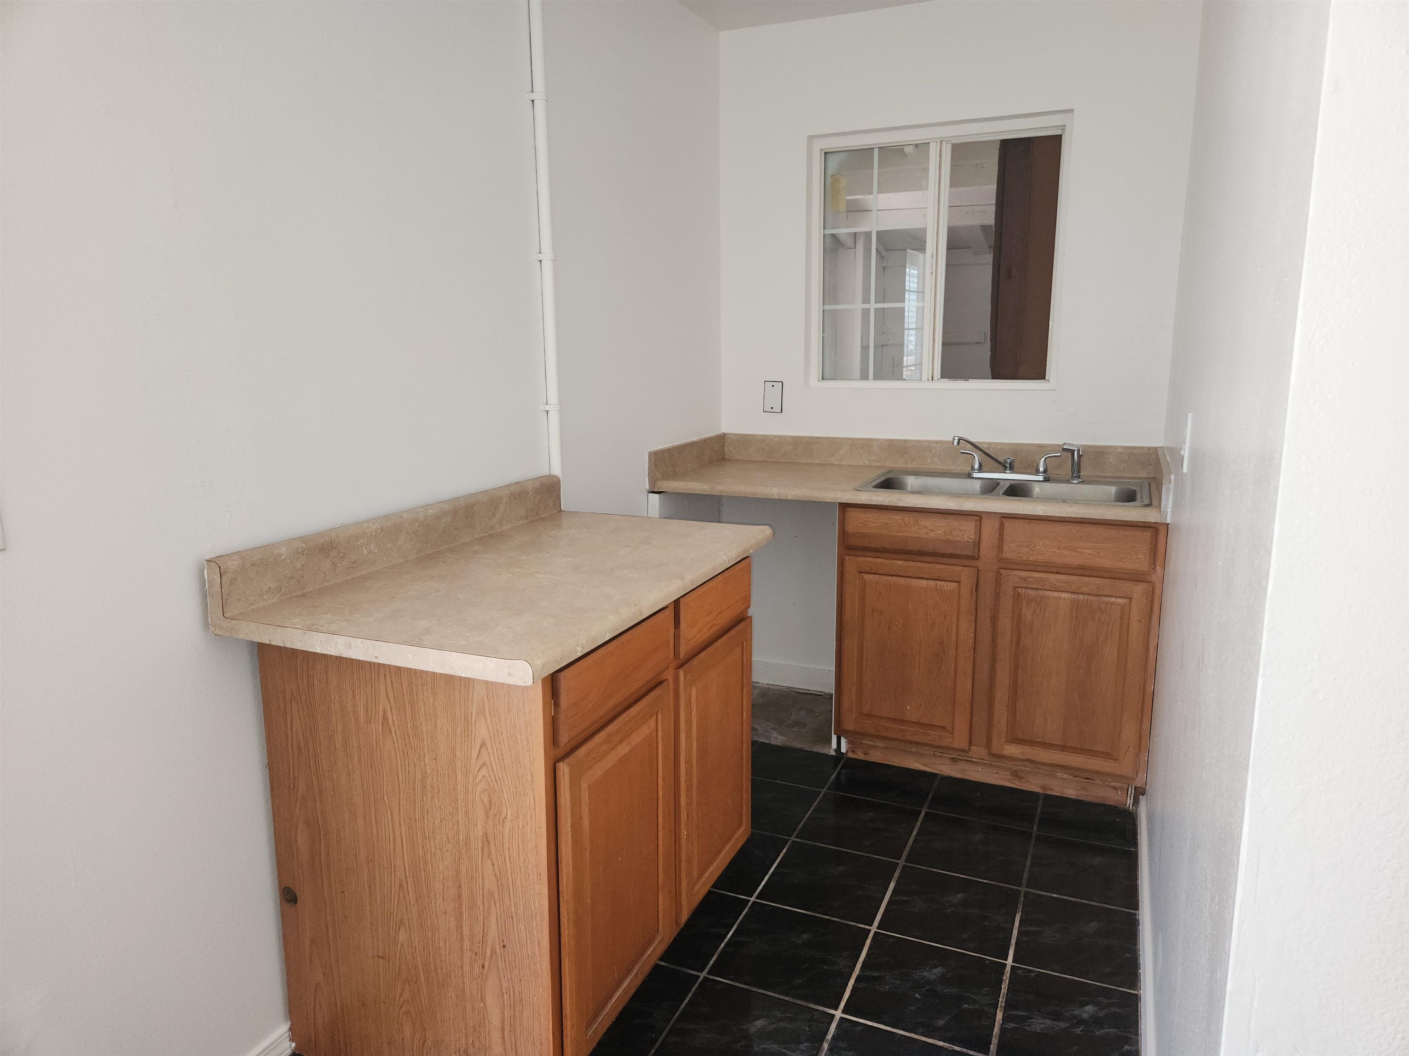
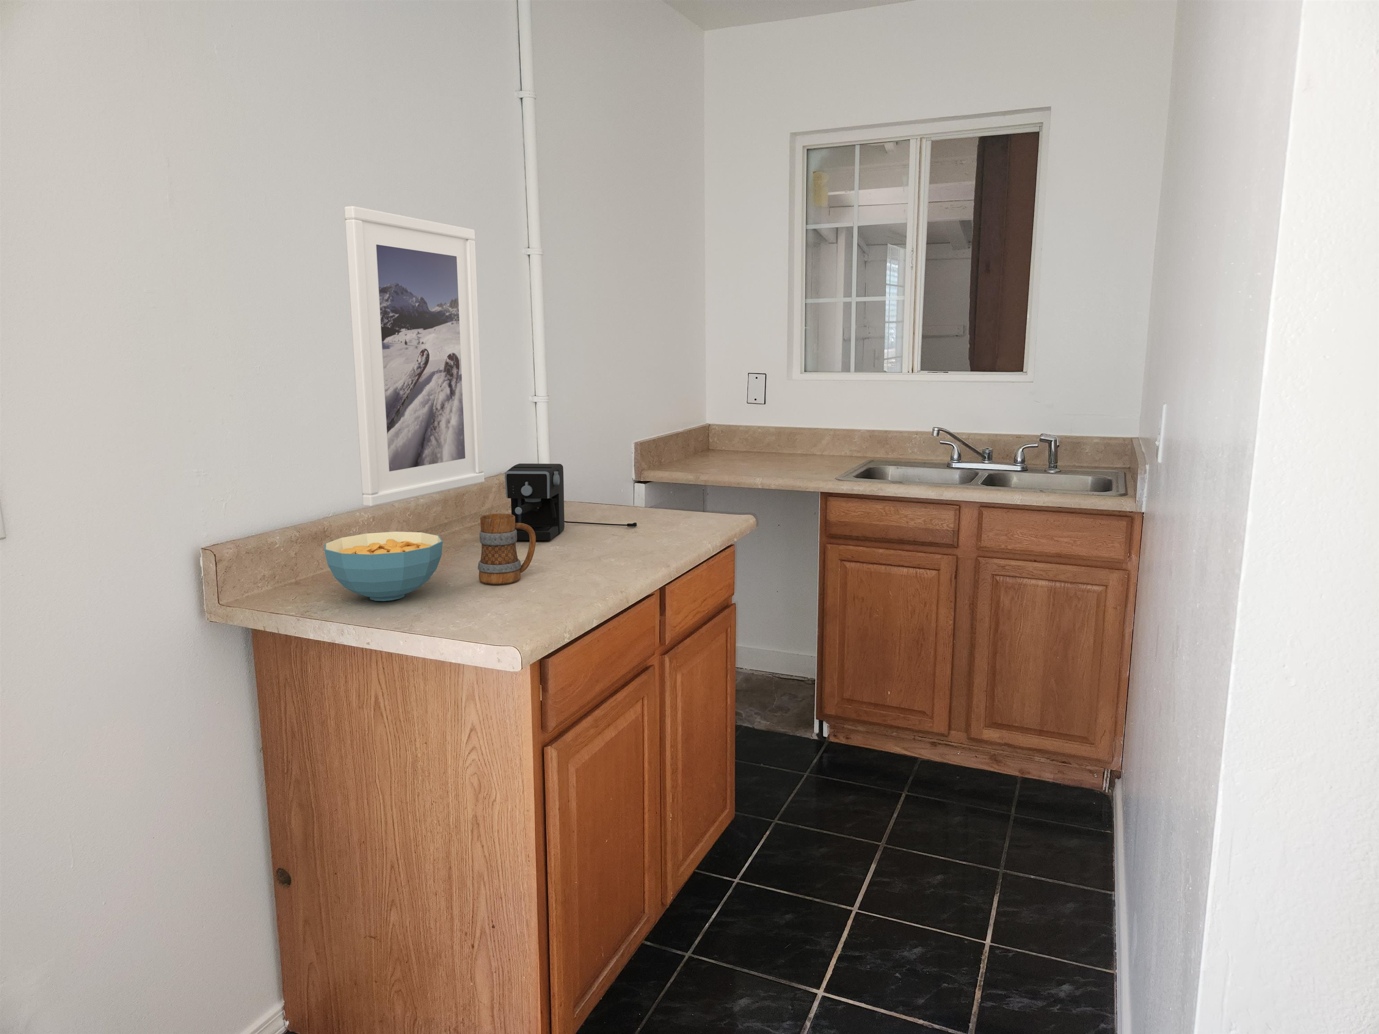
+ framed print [344,205,484,507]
+ coffee maker [505,463,637,541]
+ cereal bowl [324,531,443,602]
+ mug [477,513,536,584]
